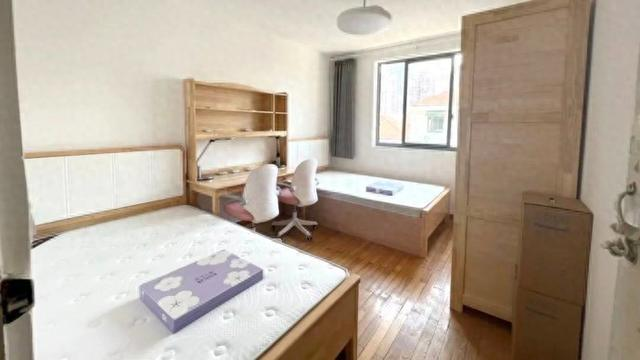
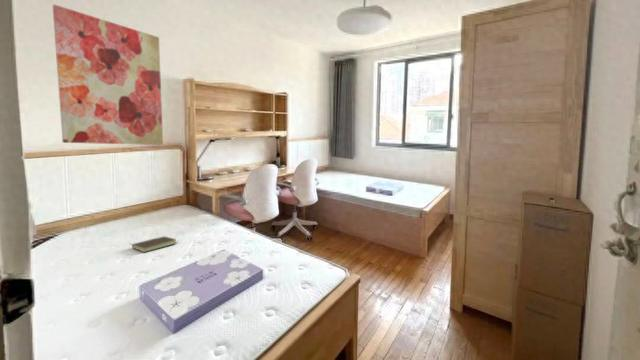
+ book [129,235,177,253]
+ wall art [52,4,164,146]
